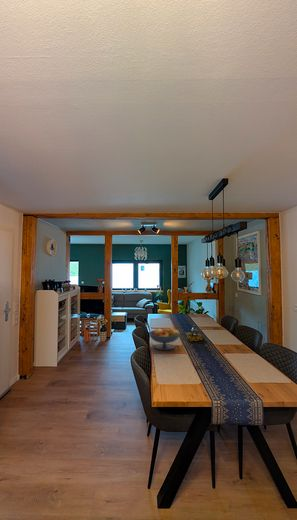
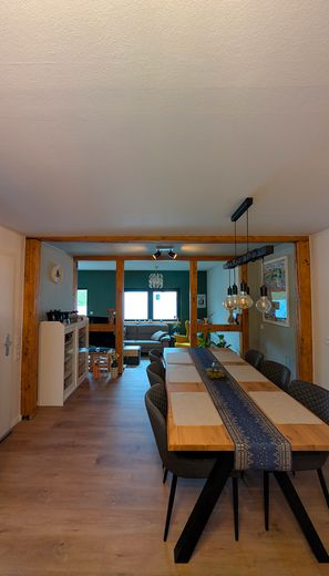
- fruit bowl [148,327,181,351]
